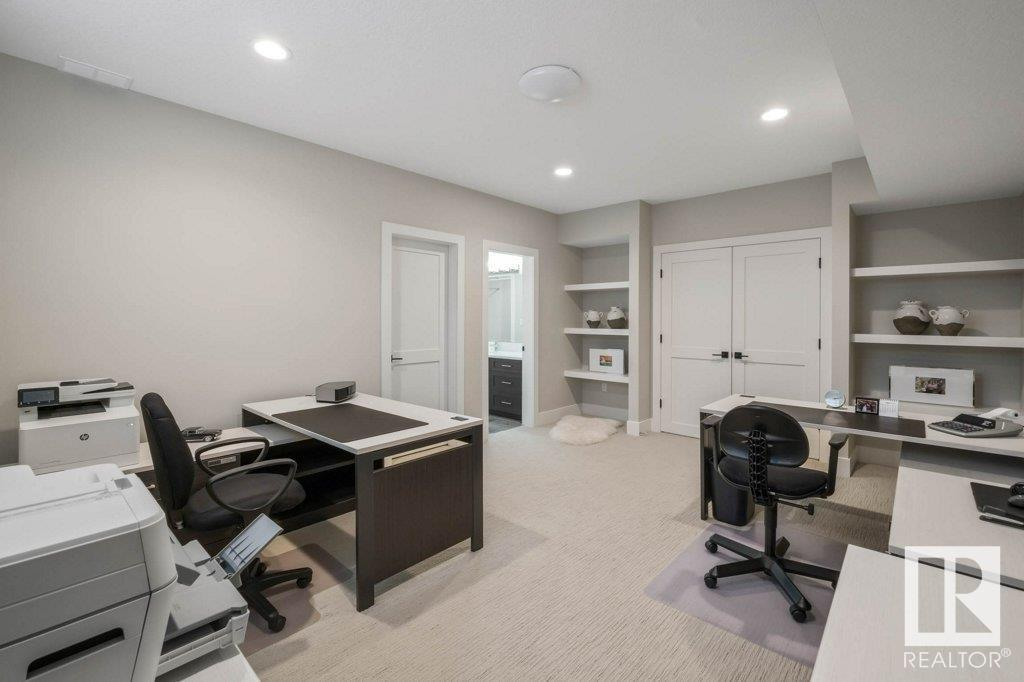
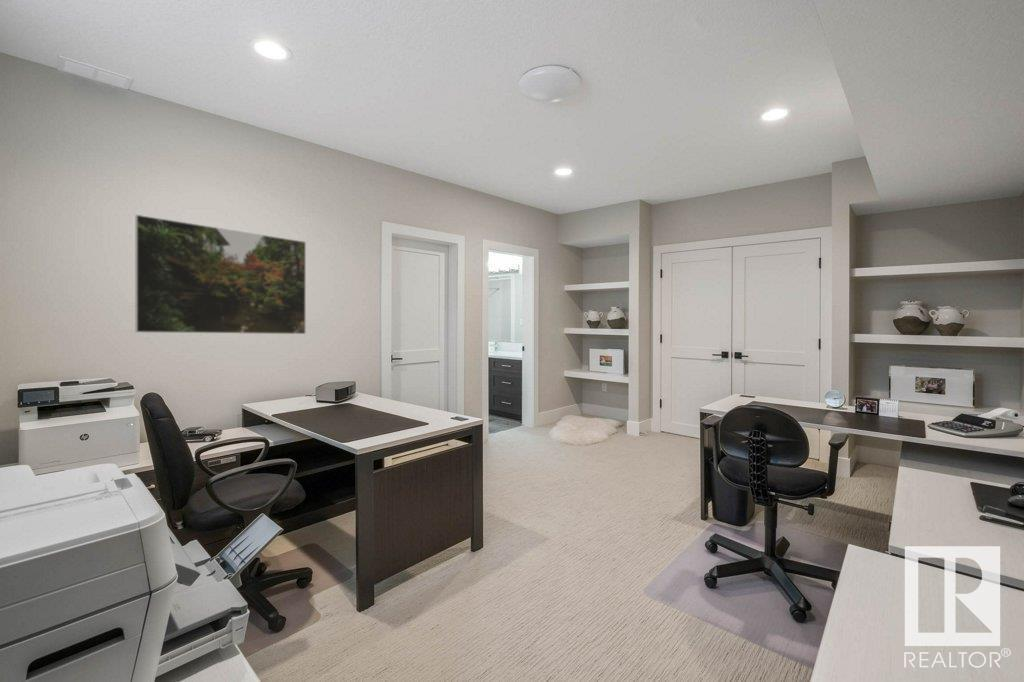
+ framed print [134,214,307,335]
